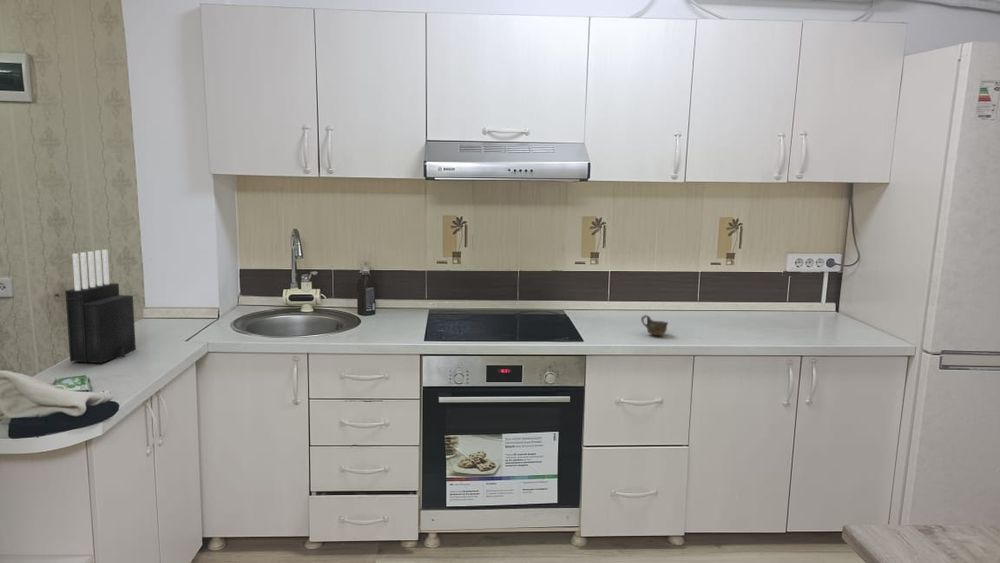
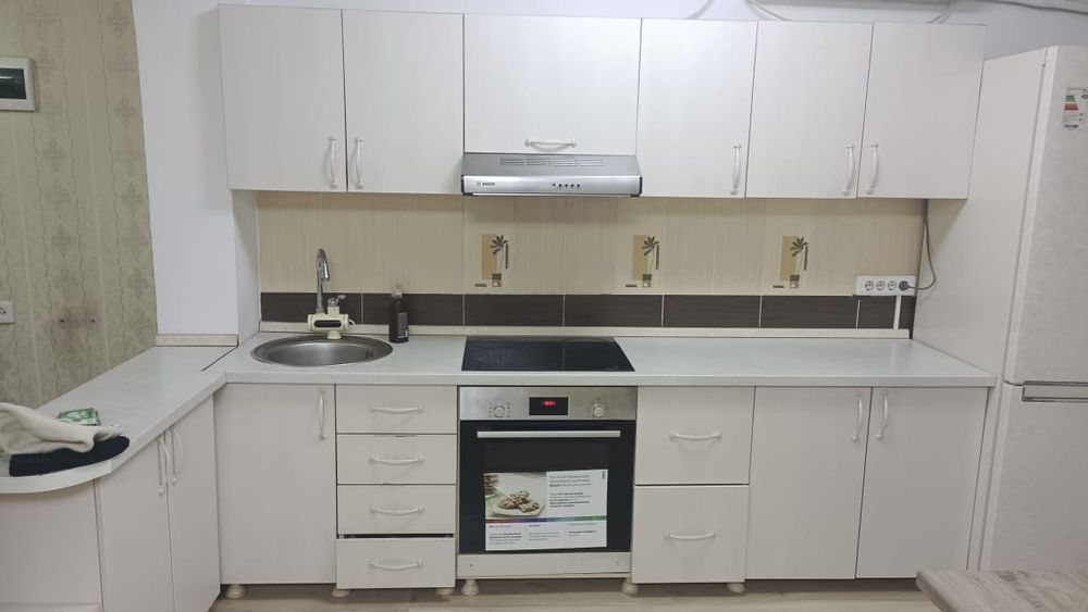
- knife block [64,249,137,364]
- cup [640,314,669,336]
